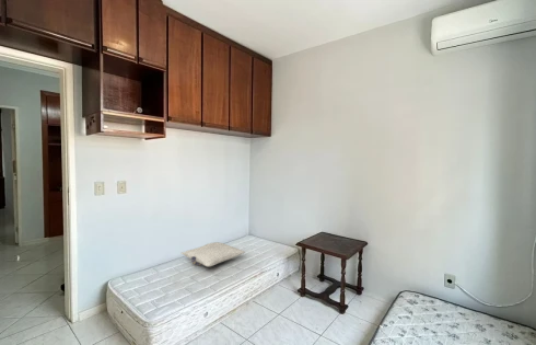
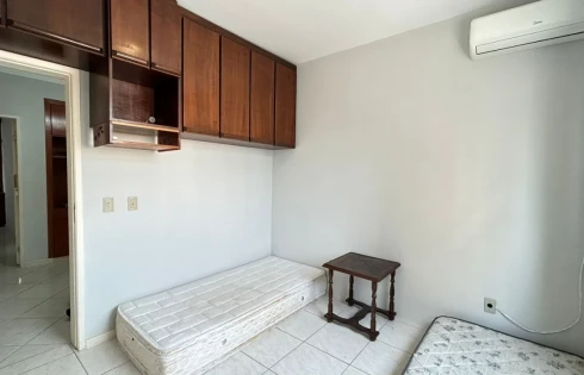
- pillow [180,241,246,268]
